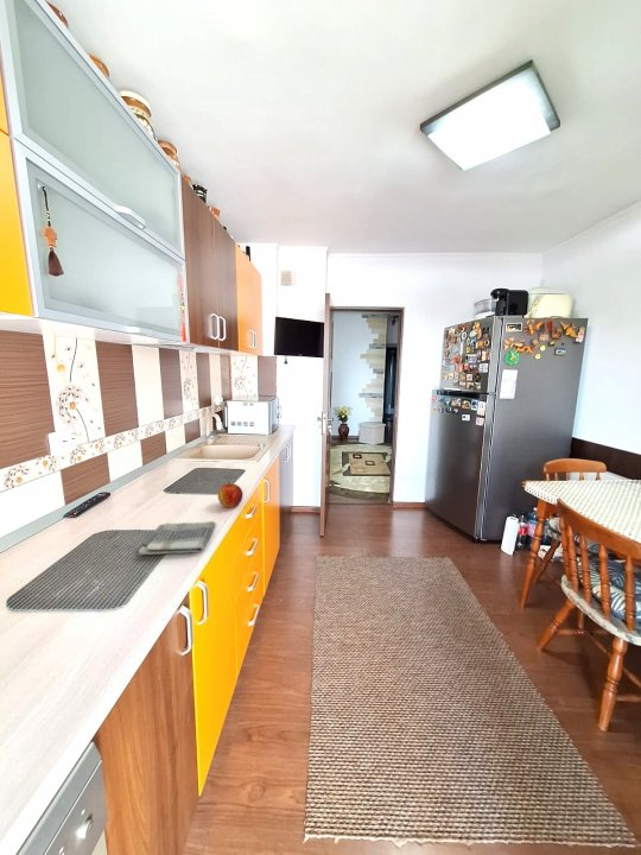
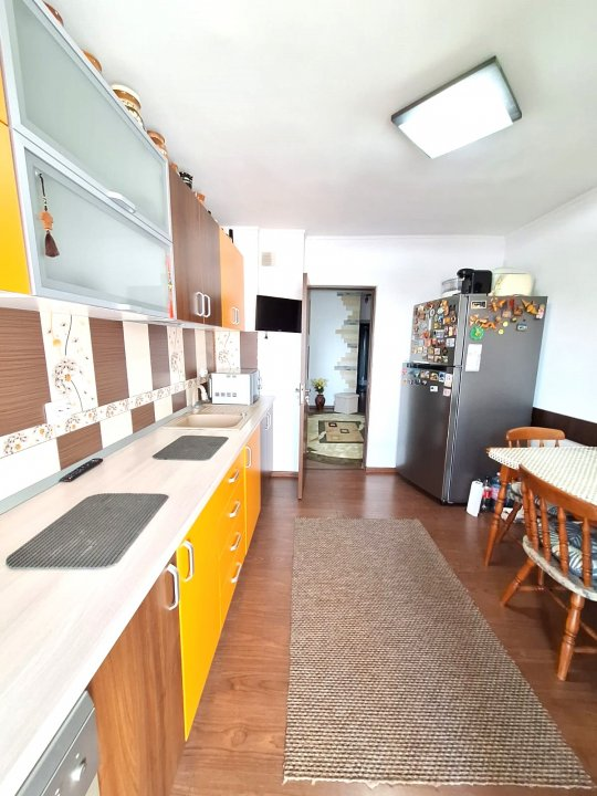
- apple [217,480,243,509]
- dish towel [138,520,216,556]
